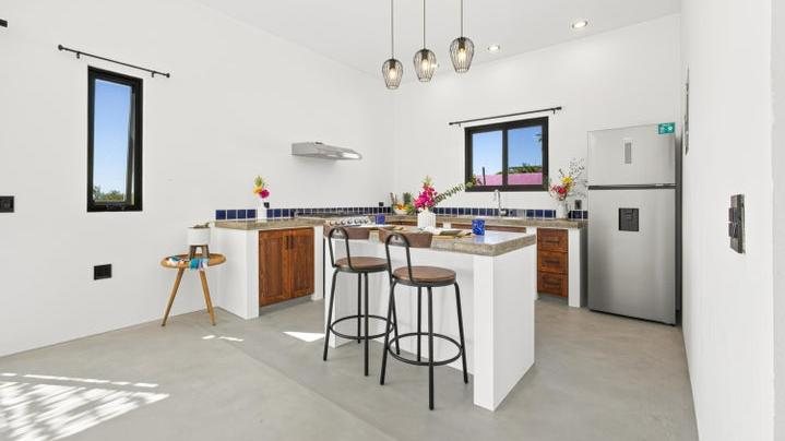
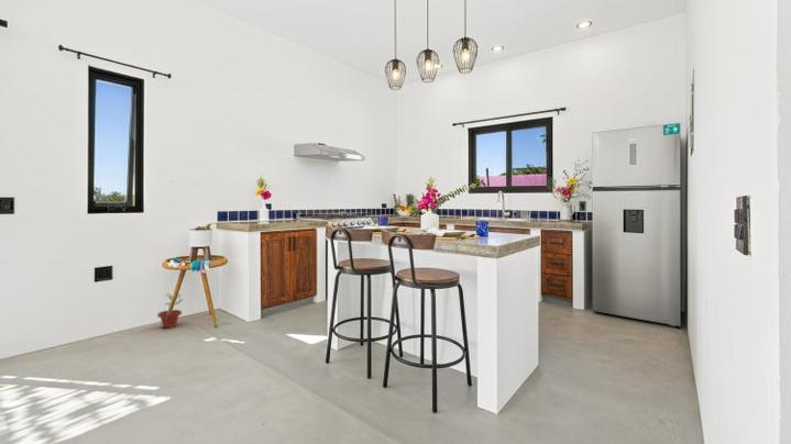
+ potted plant [156,292,184,329]
